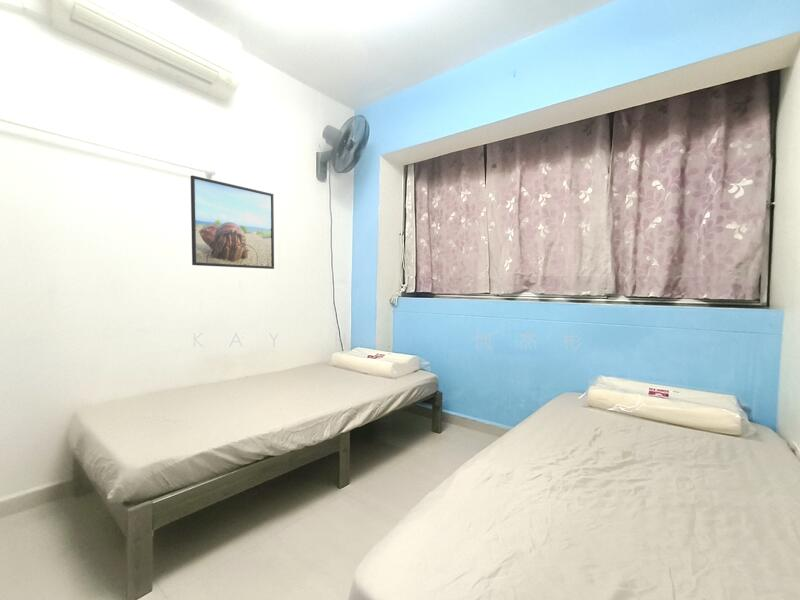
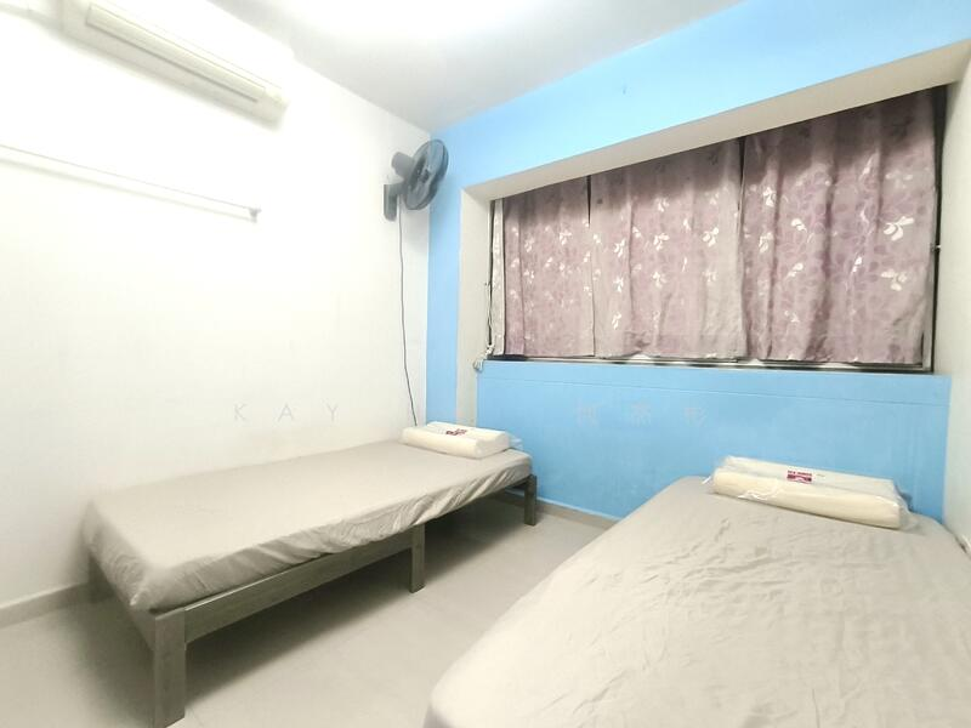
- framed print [190,174,275,270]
